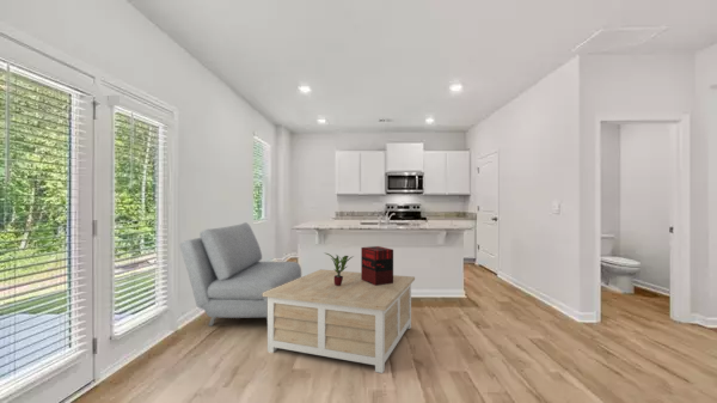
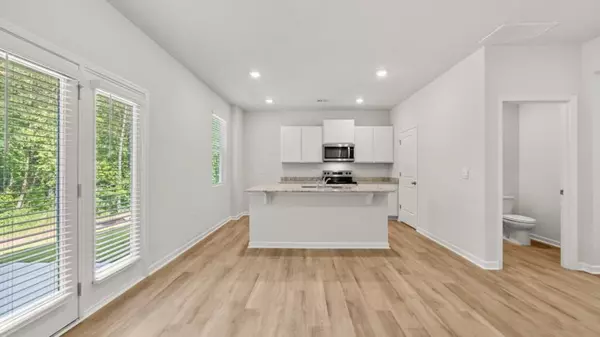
- coffee table [263,268,416,374]
- potted plant [323,252,355,286]
- decorative box [360,245,394,286]
- sofa [179,221,302,328]
